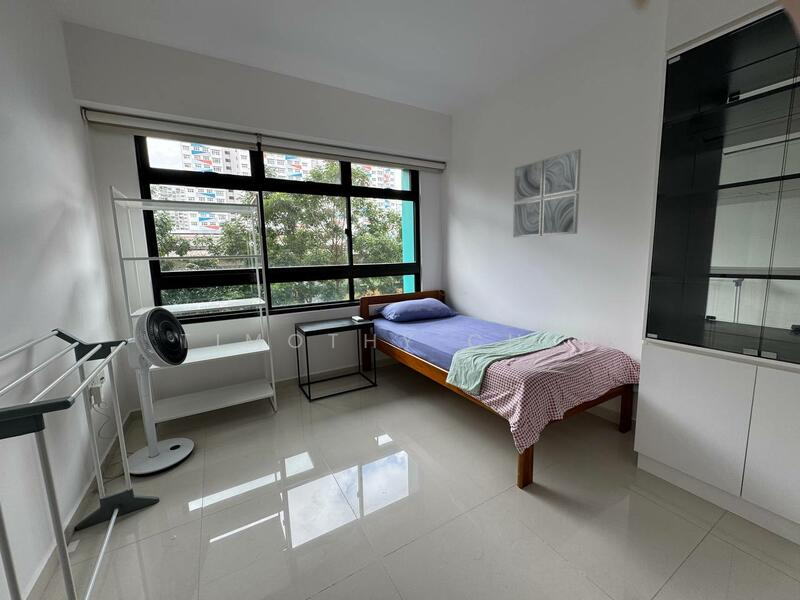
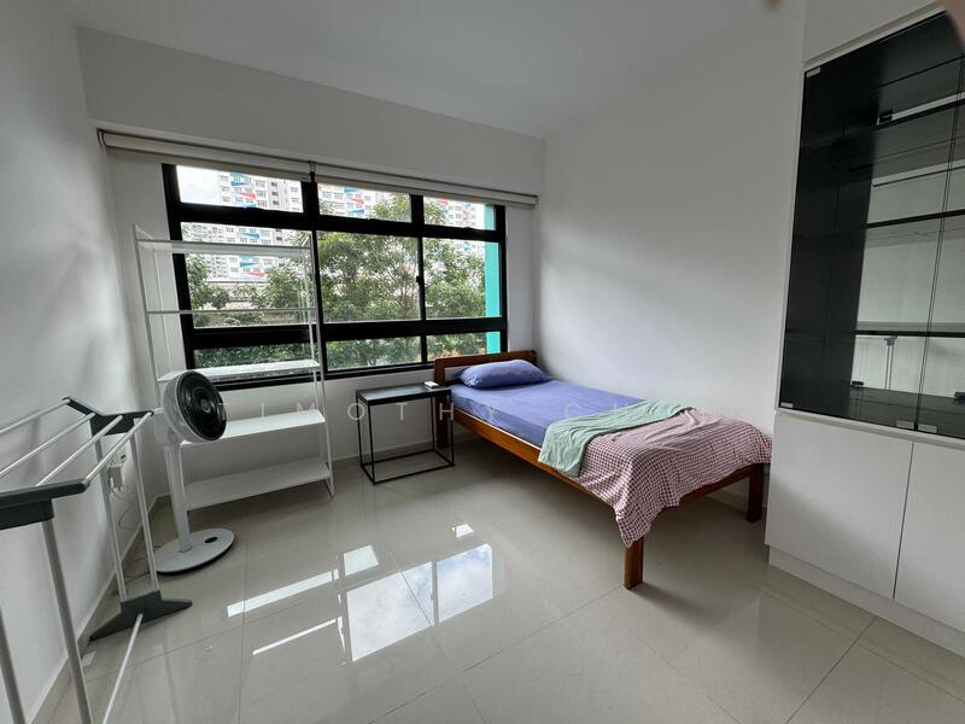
- wall art [512,148,582,238]
